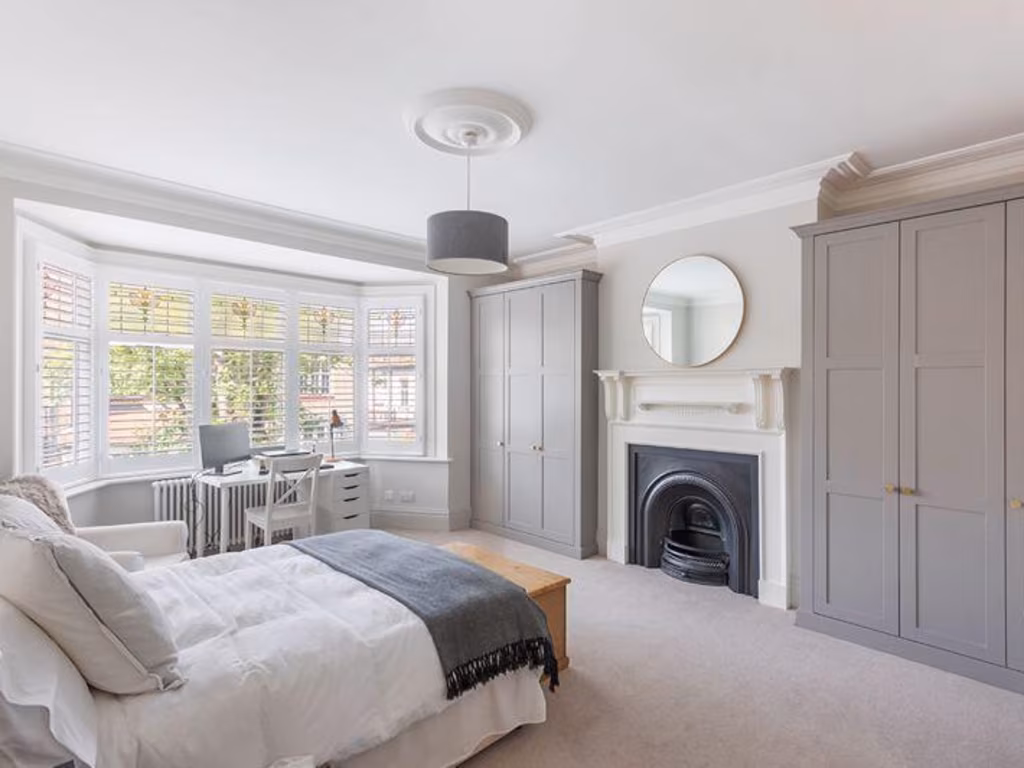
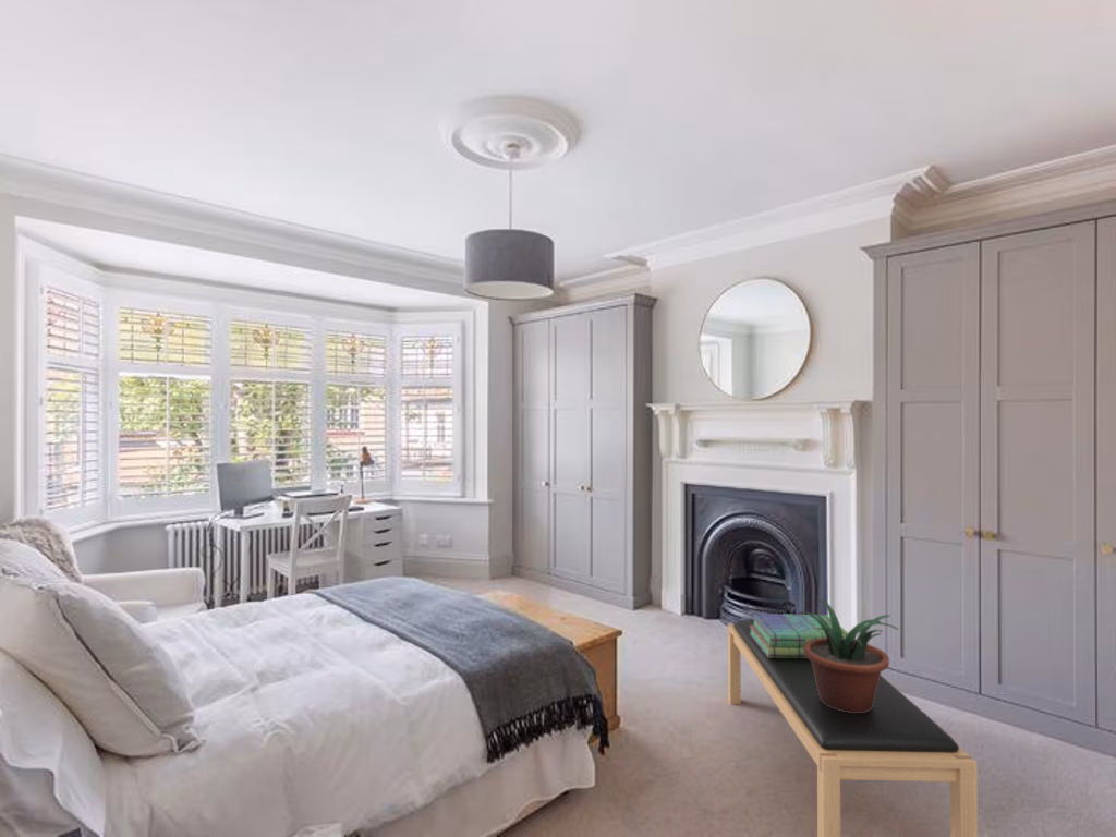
+ stack of books [750,614,849,658]
+ bench [727,620,979,837]
+ potted plant [798,599,900,713]
